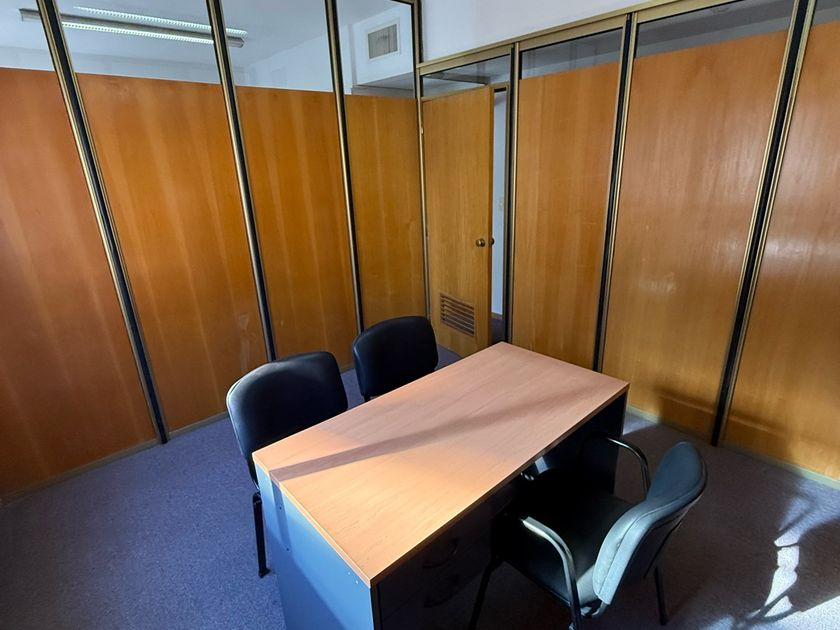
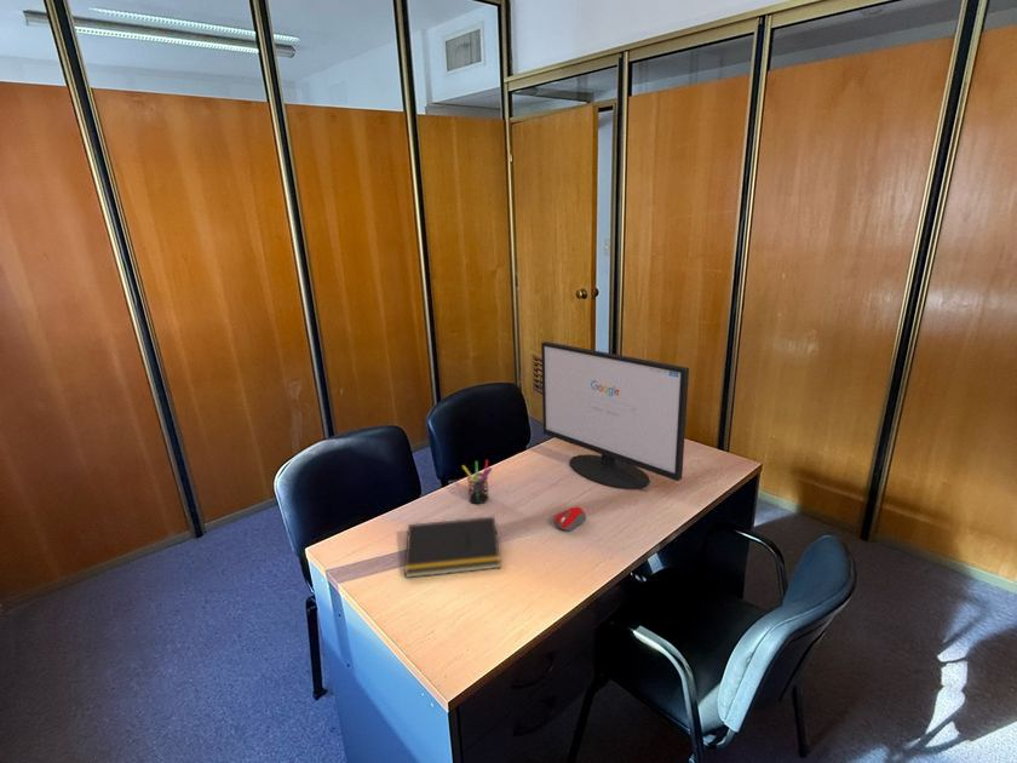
+ computer monitor [540,340,690,490]
+ computer mouse [555,506,587,532]
+ pen holder [461,459,493,505]
+ notepad [403,516,502,579]
